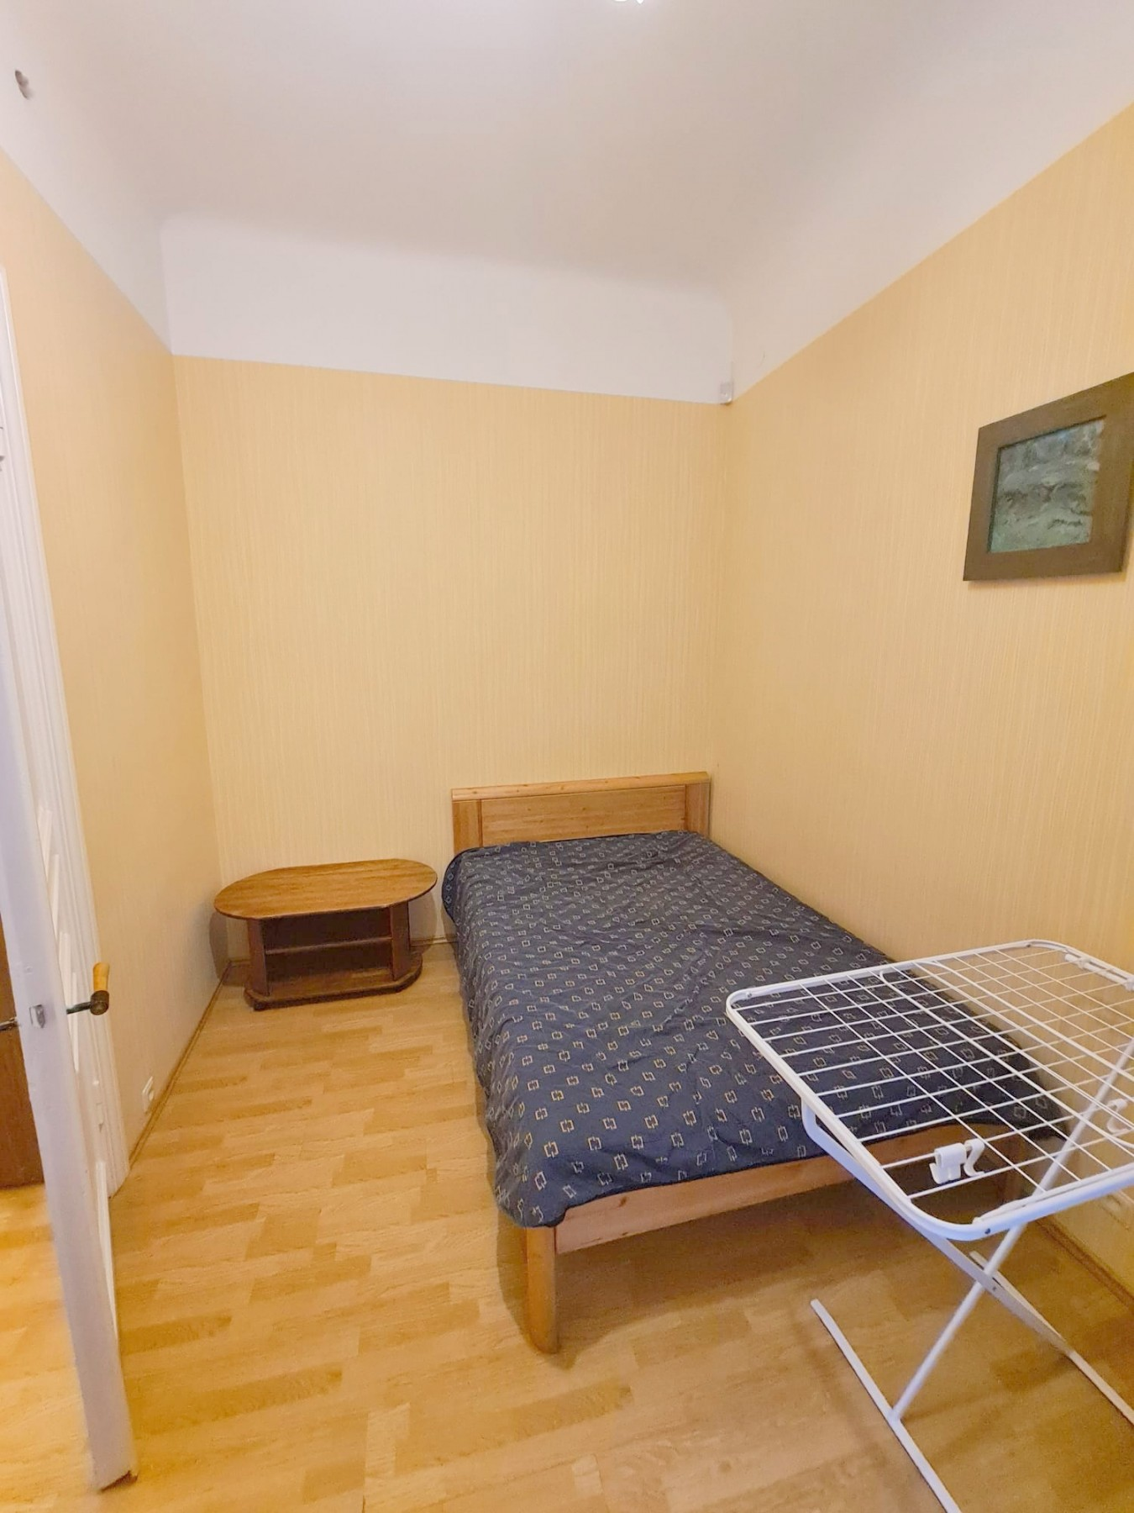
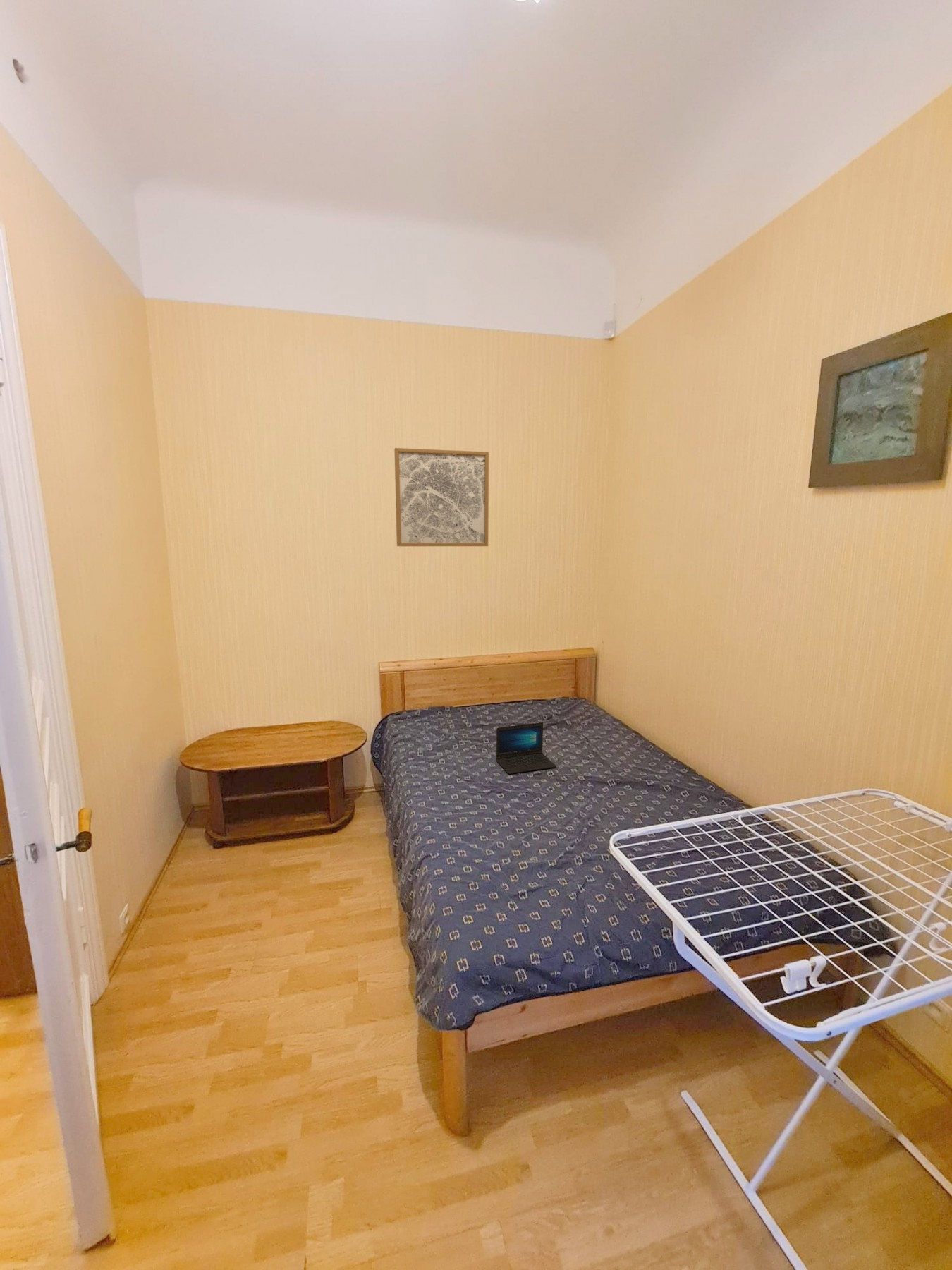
+ wall art [393,447,489,547]
+ laptop [496,722,557,775]
